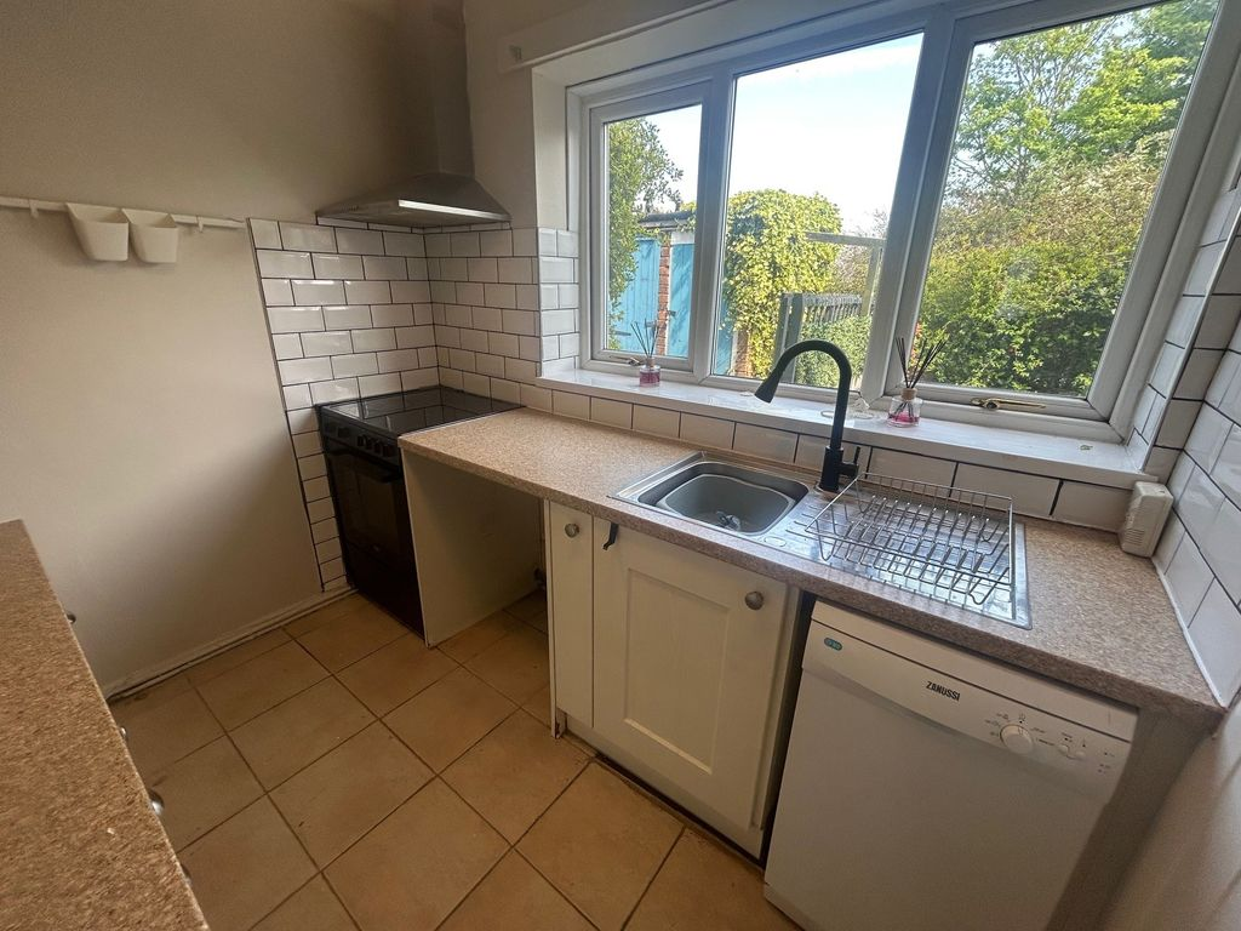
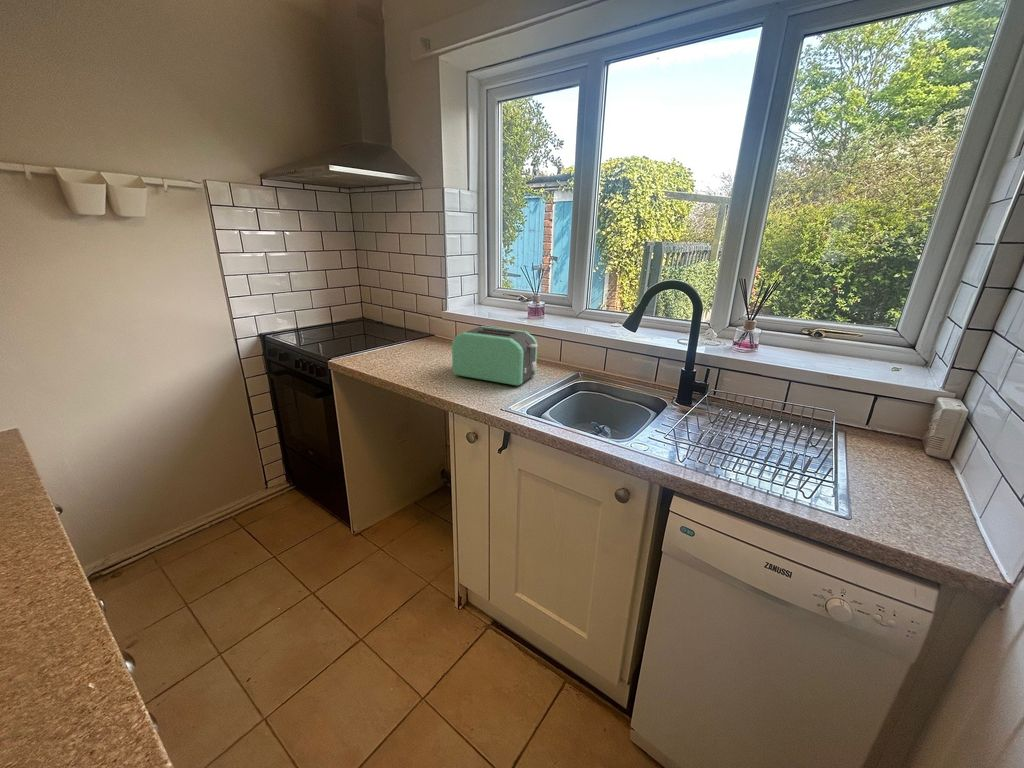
+ toaster [451,325,539,387]
